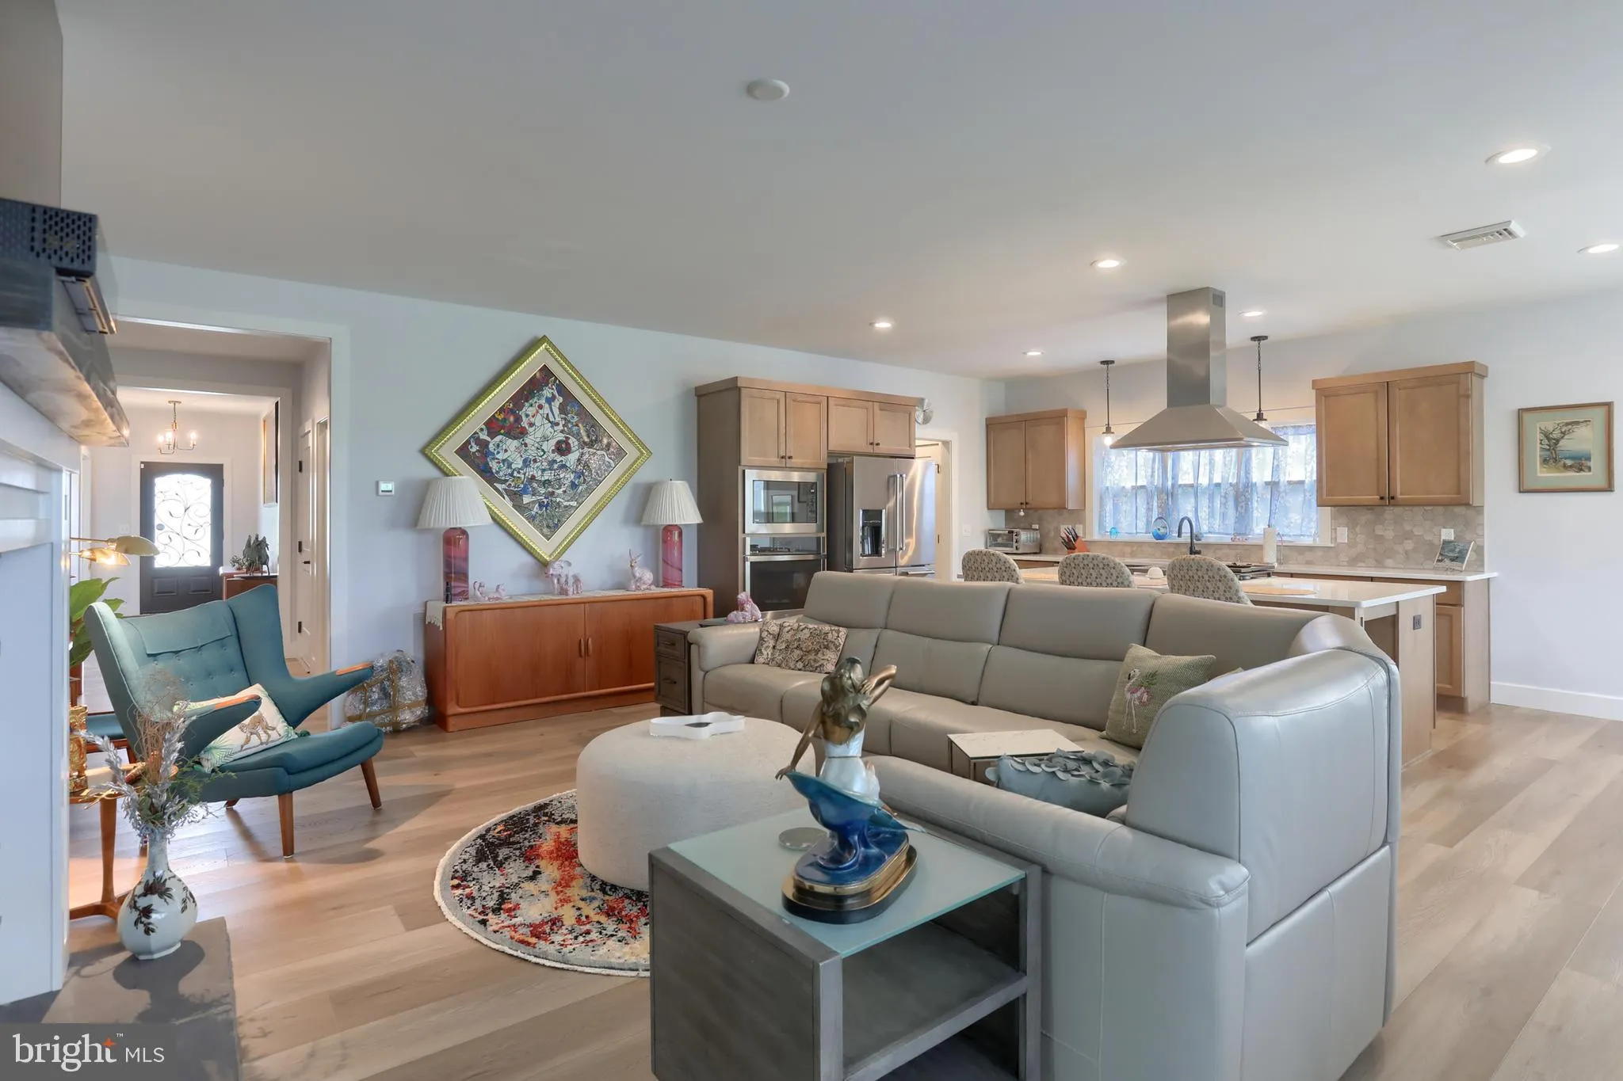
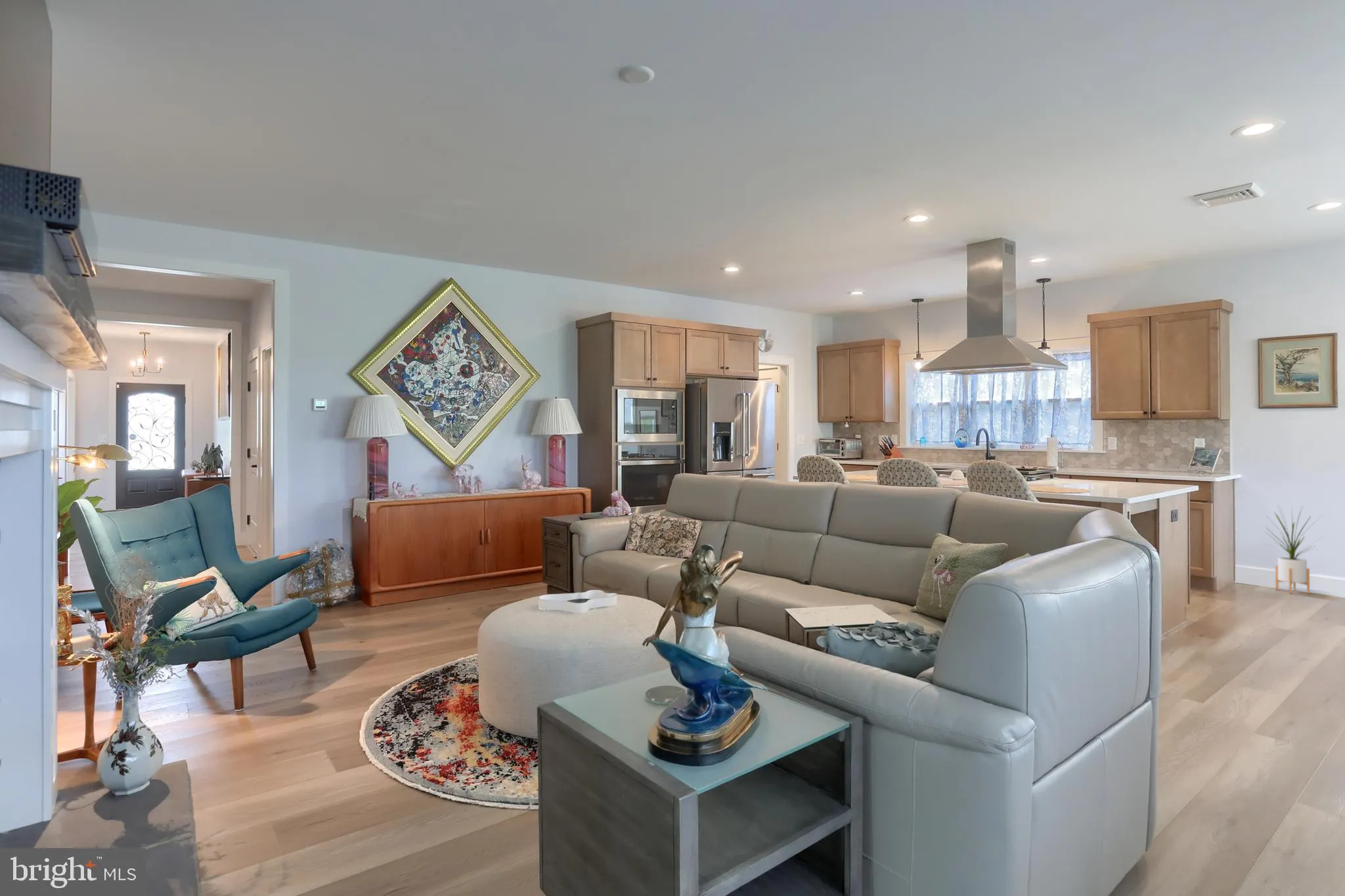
+ house plant [1264,505,1325,595]
